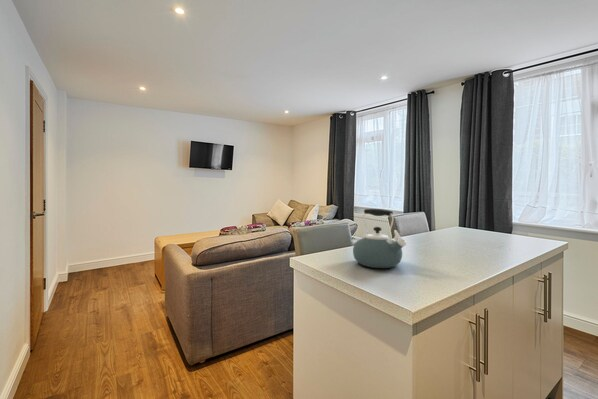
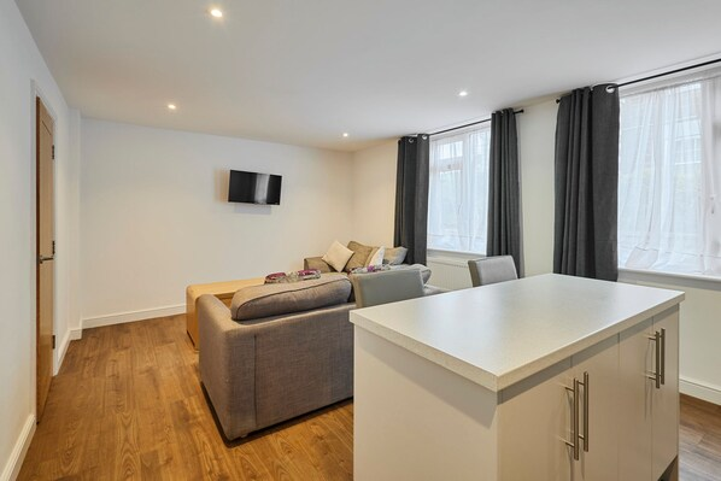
- kettle [352,208,408,269]
